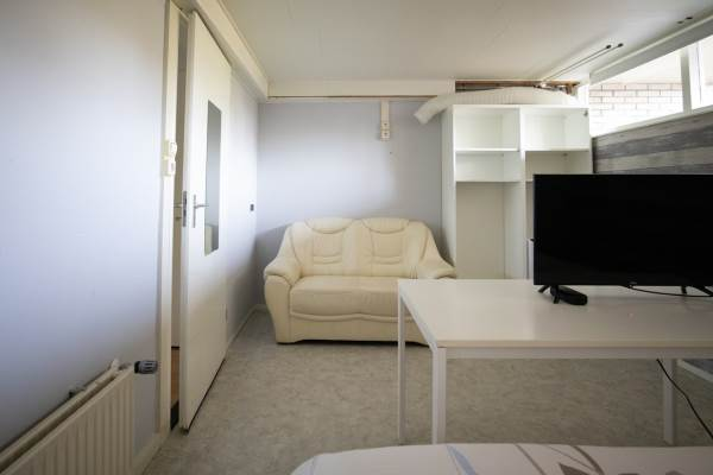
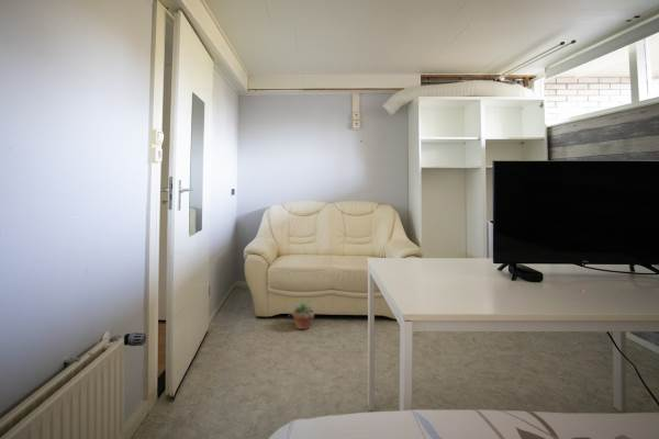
+ potted plant [289,296,319,330]
